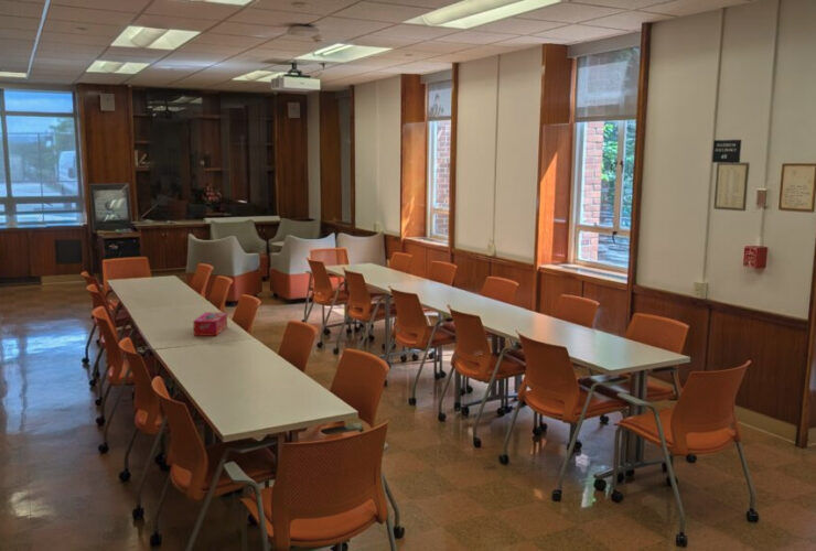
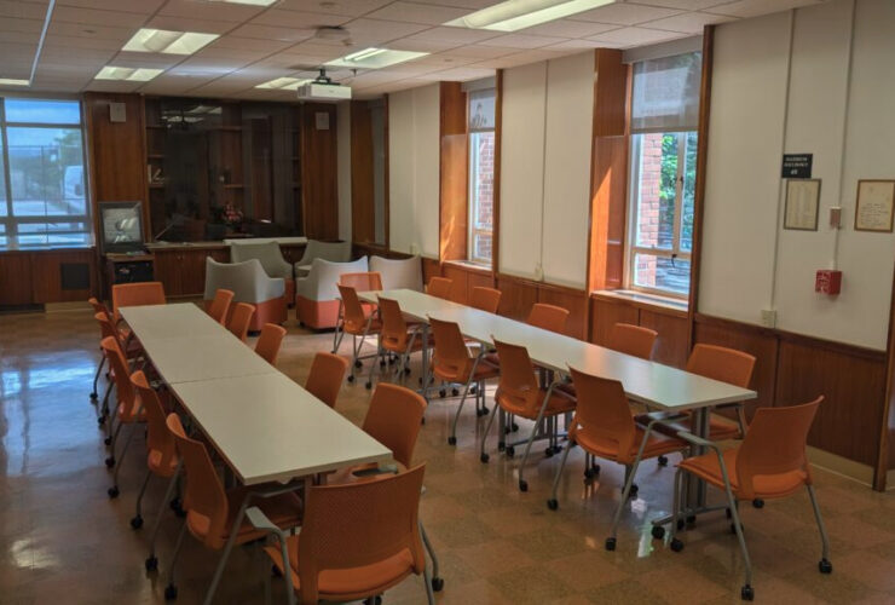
- tissue box [192,311,228,337]
